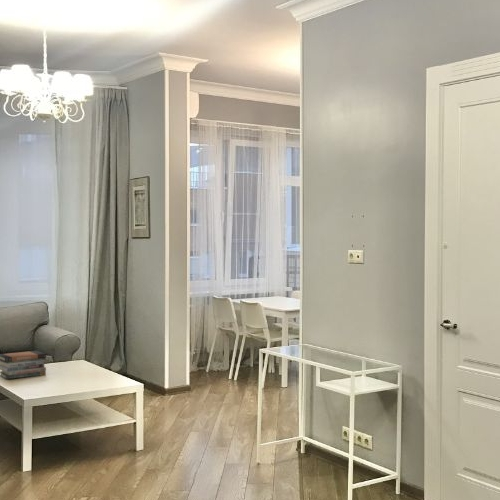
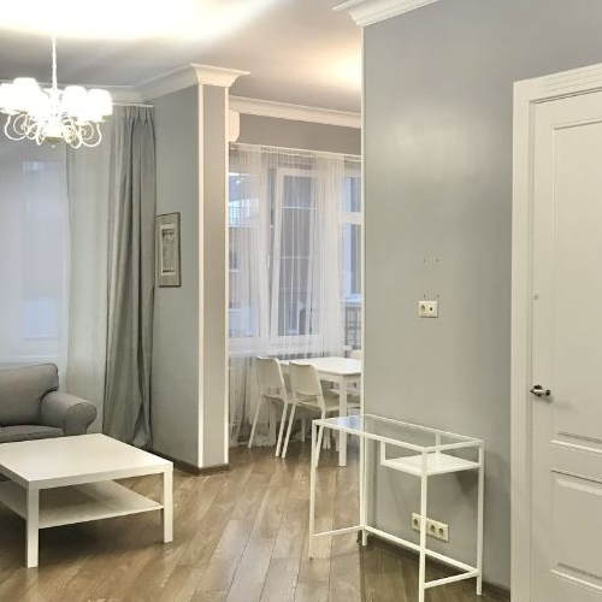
- book stack [0,350,47,380]
